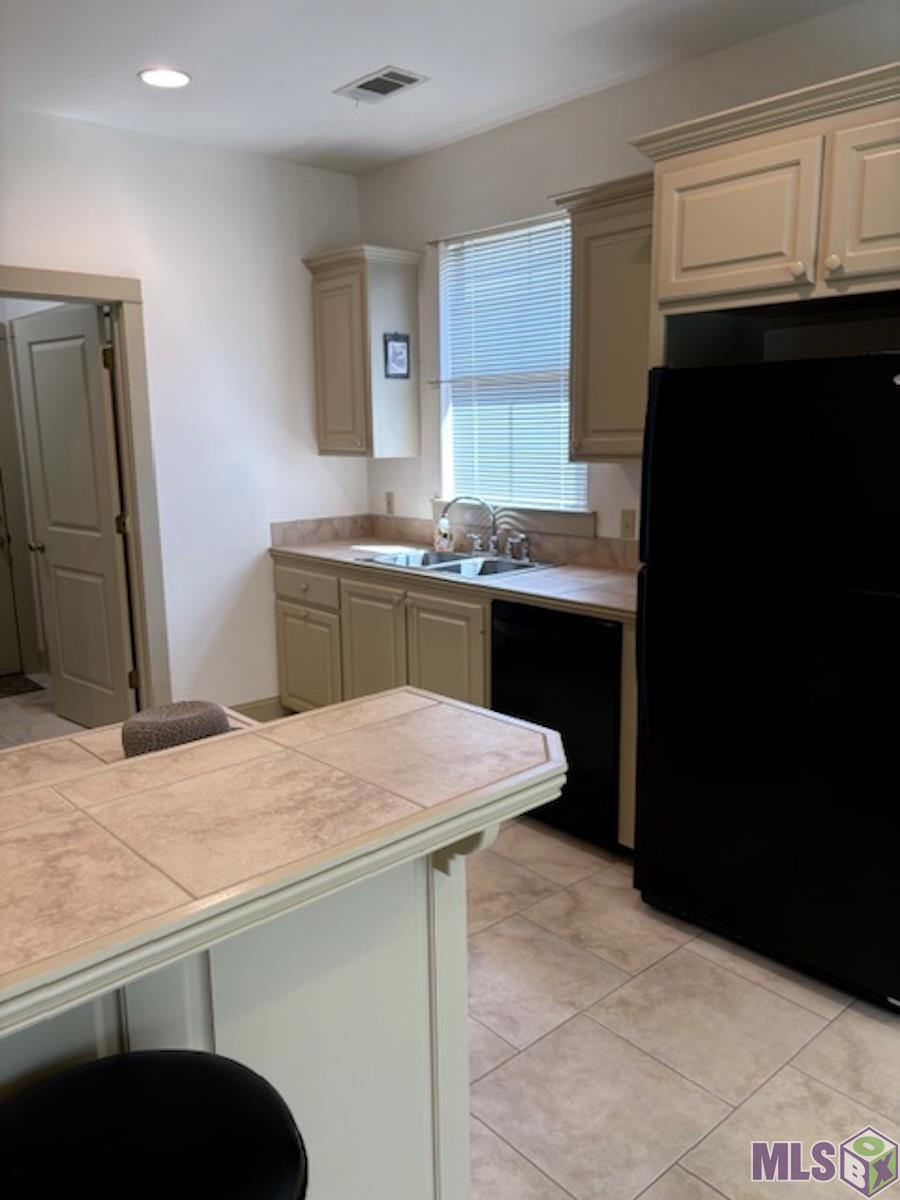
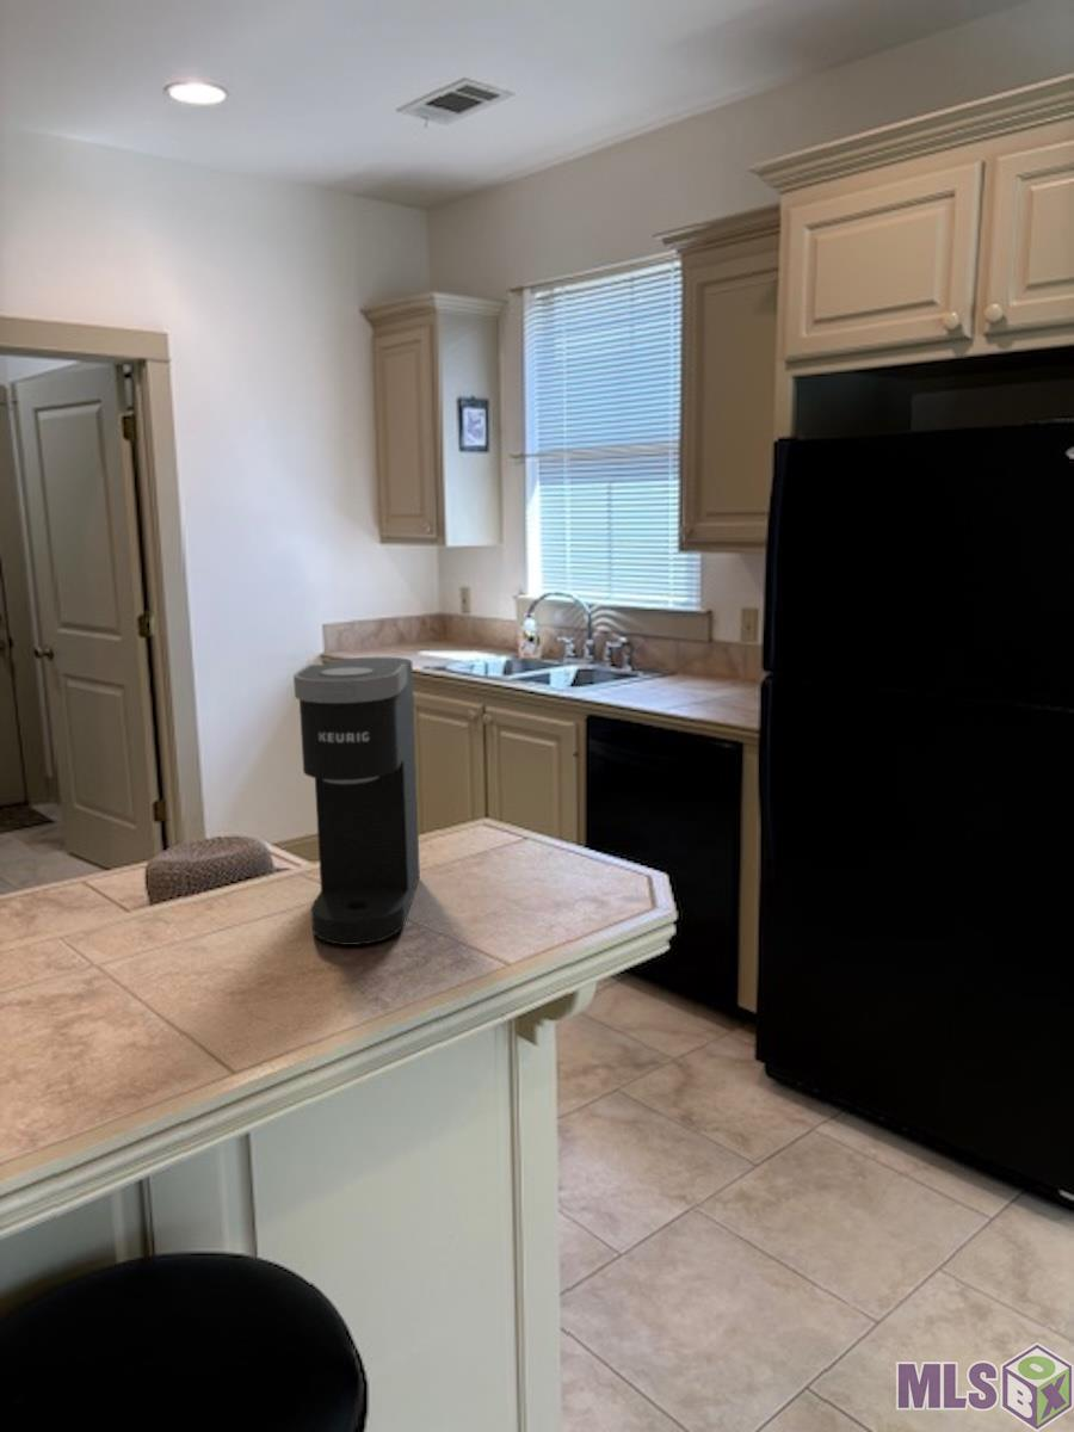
+ coffee maker [292,656,421,946]
